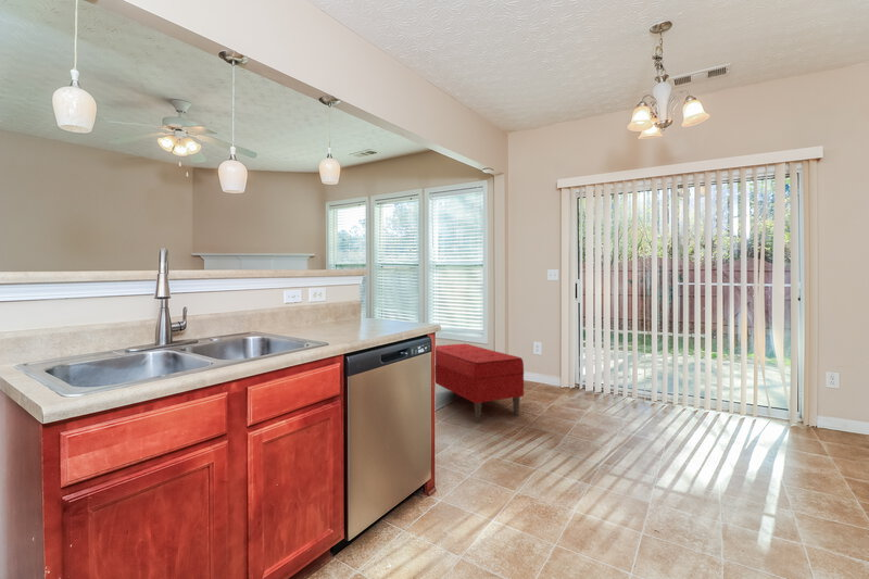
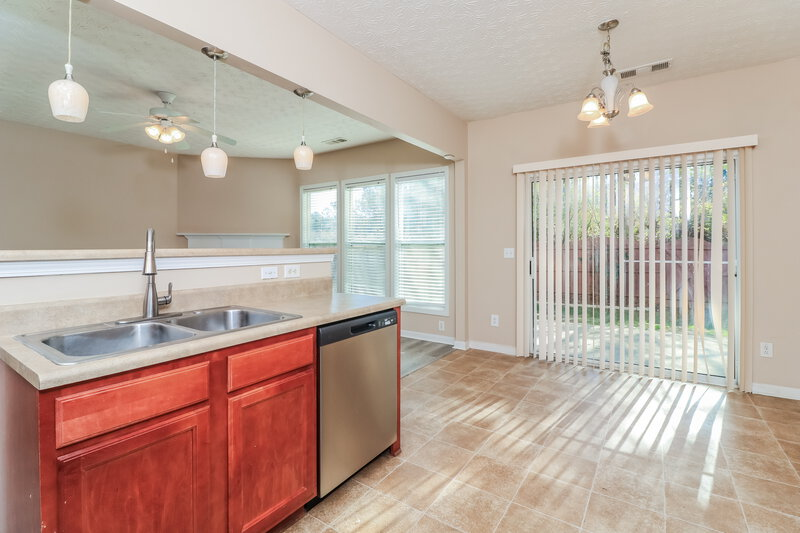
- bench [434,342,525,421]
